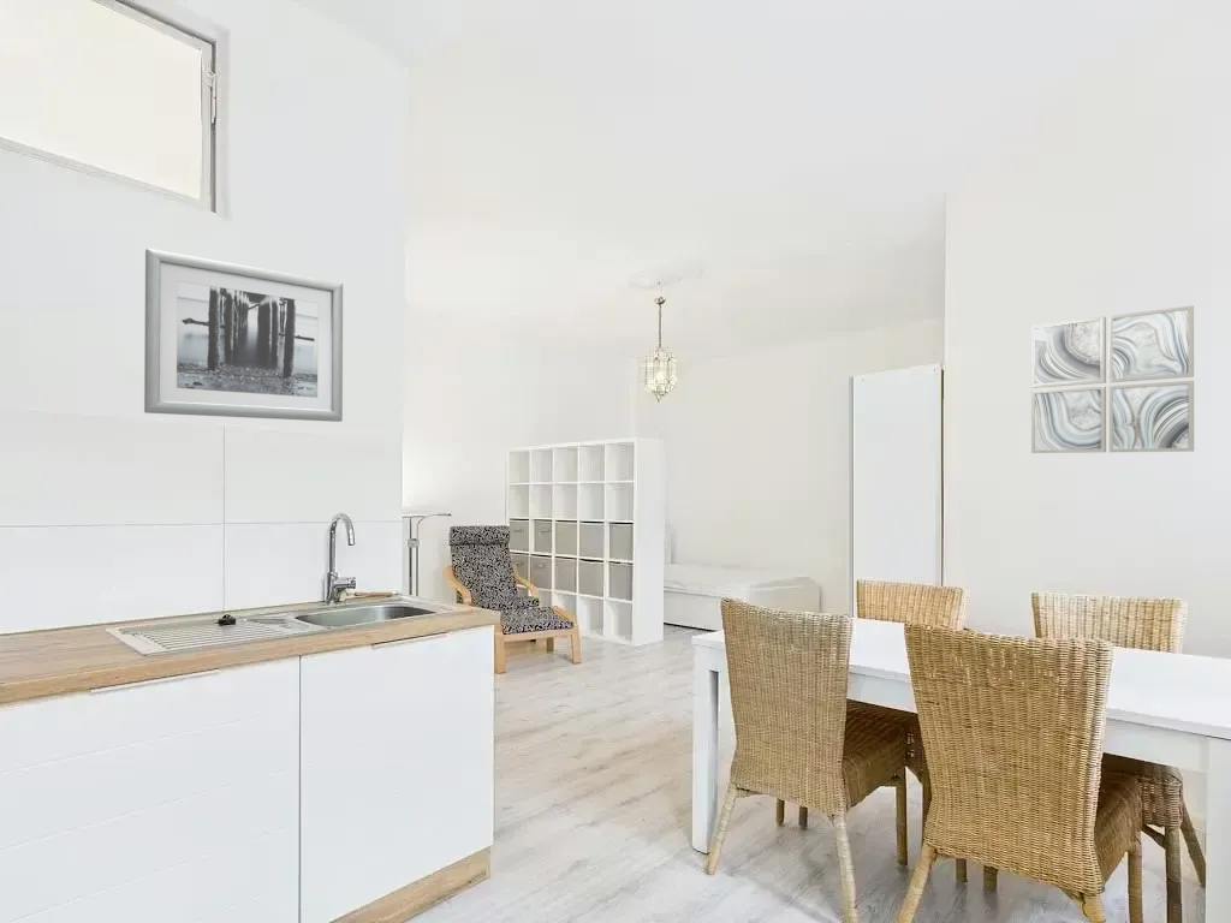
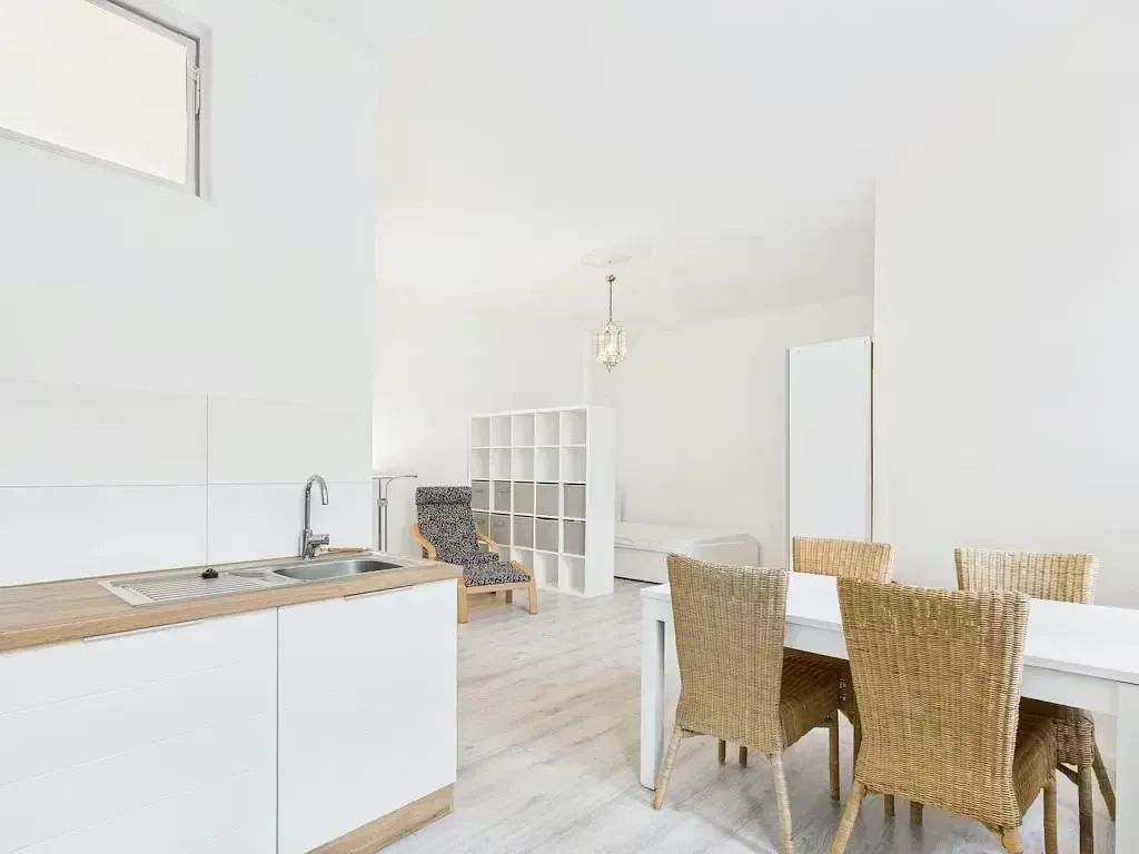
- wall art [1030,304,1195,454]
- wall art [143,248,344,423]
